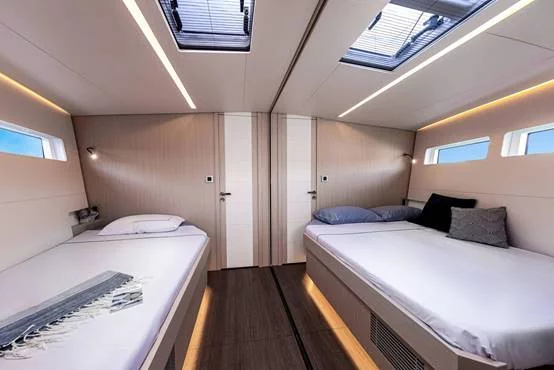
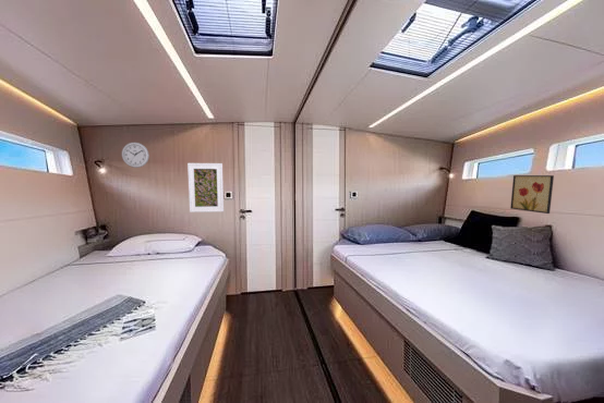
+ wall art [509,174,555,215]
+ wall clock [121,142,150,169]
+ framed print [186,162,225,213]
